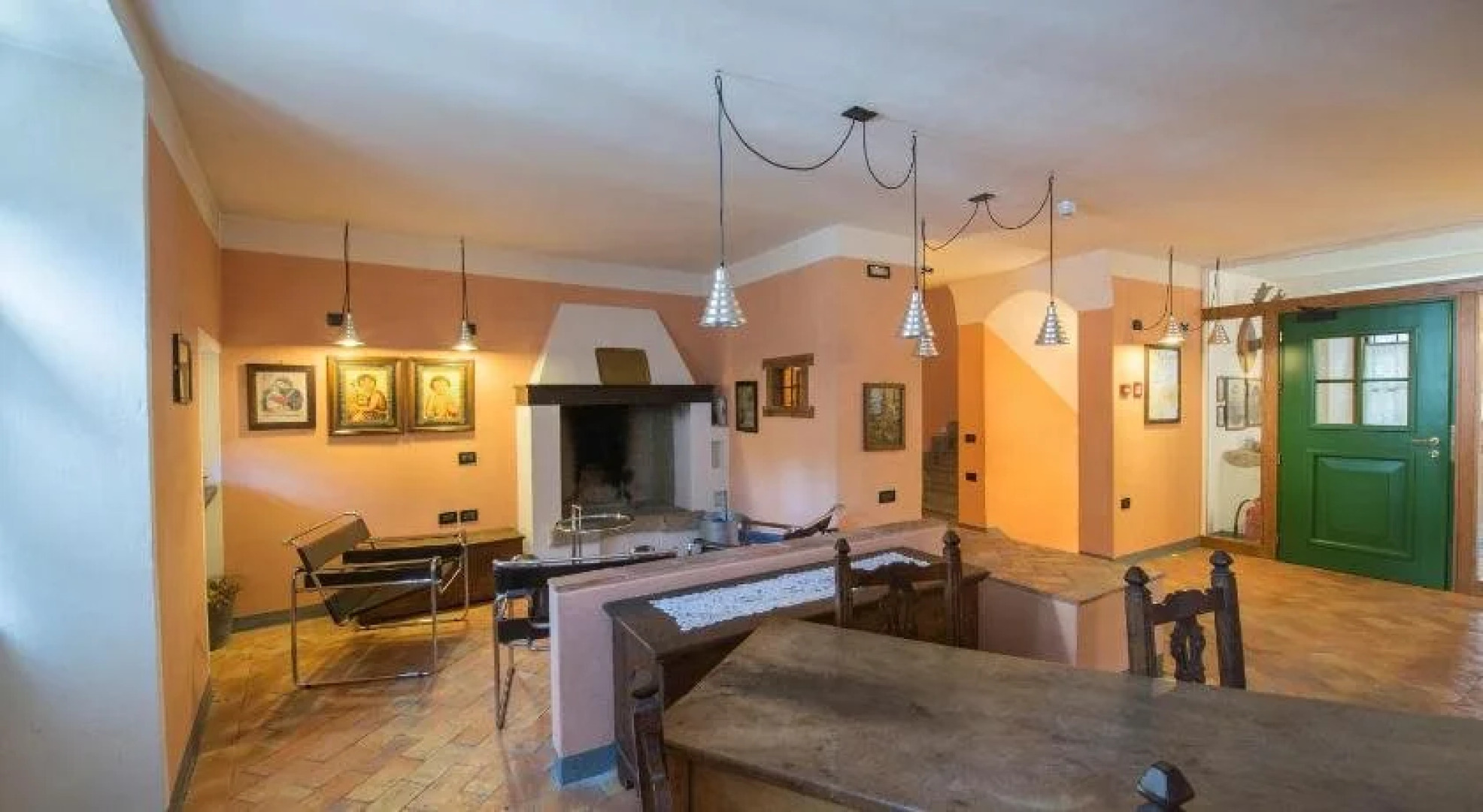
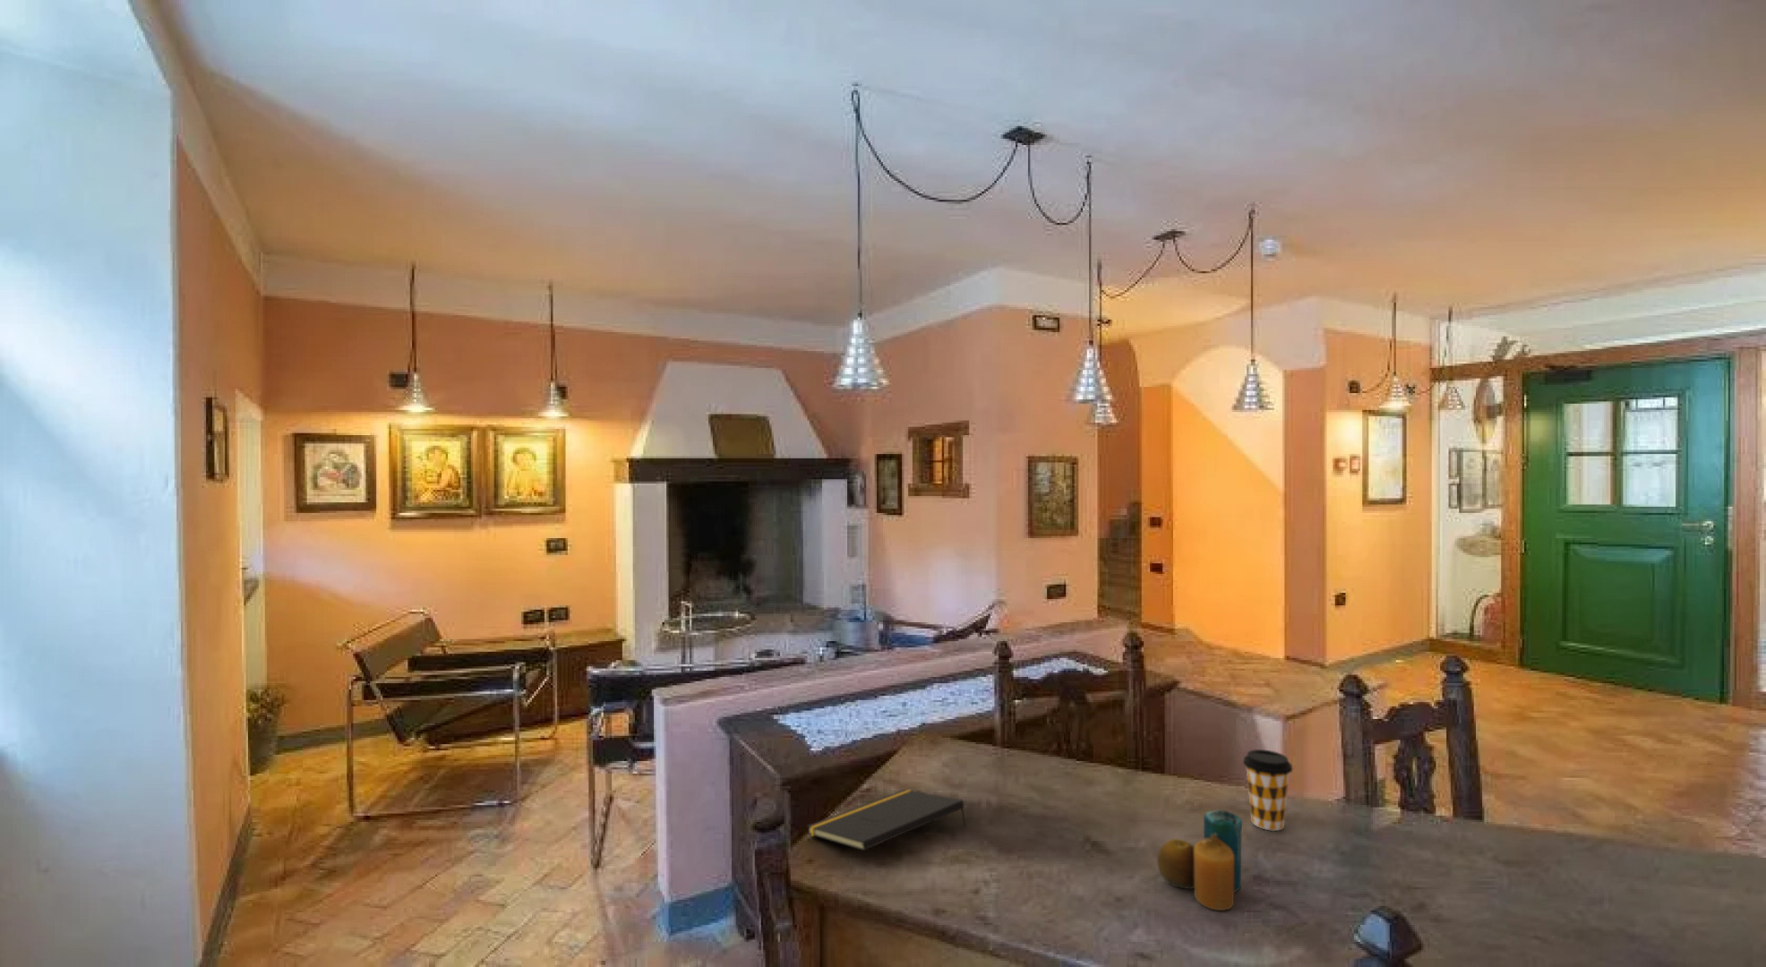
+ candle [1156,809,1243,911]
+ coffee cup [1242,749,1293,831]
+ notepad [806,788,966,851]
